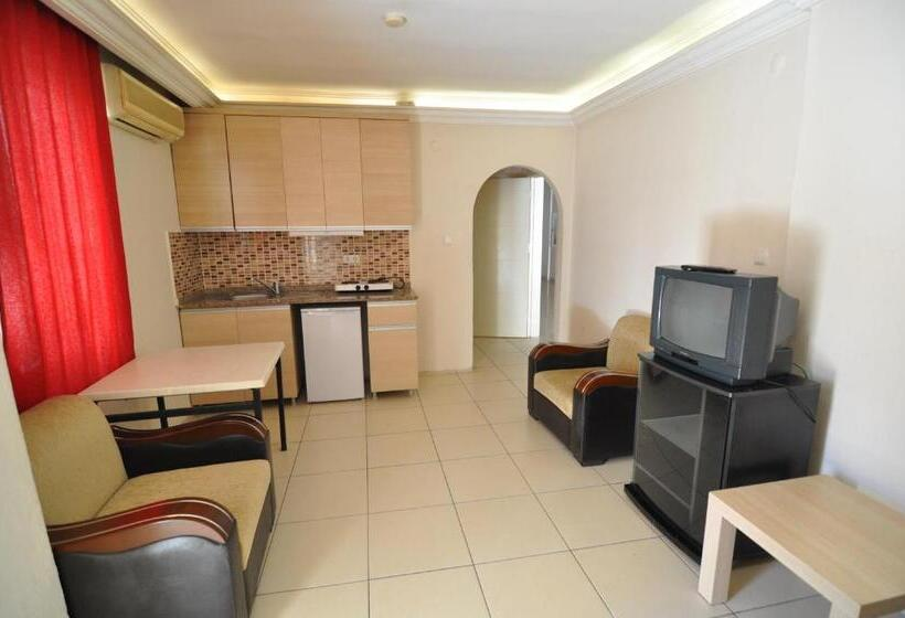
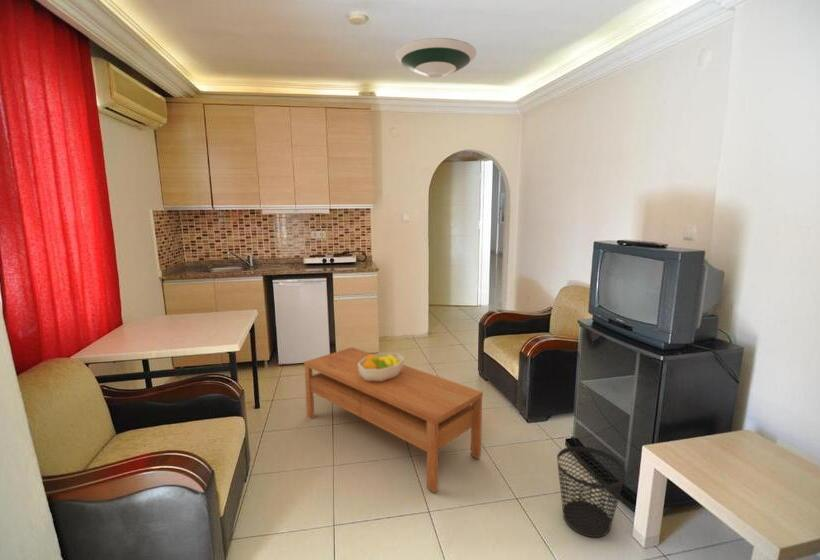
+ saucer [394,37,477,80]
+ coffee table [303,346,484,494]
+ wastebasket [556,445,627,538]
+ fruit bowl [358,352,405,381]
